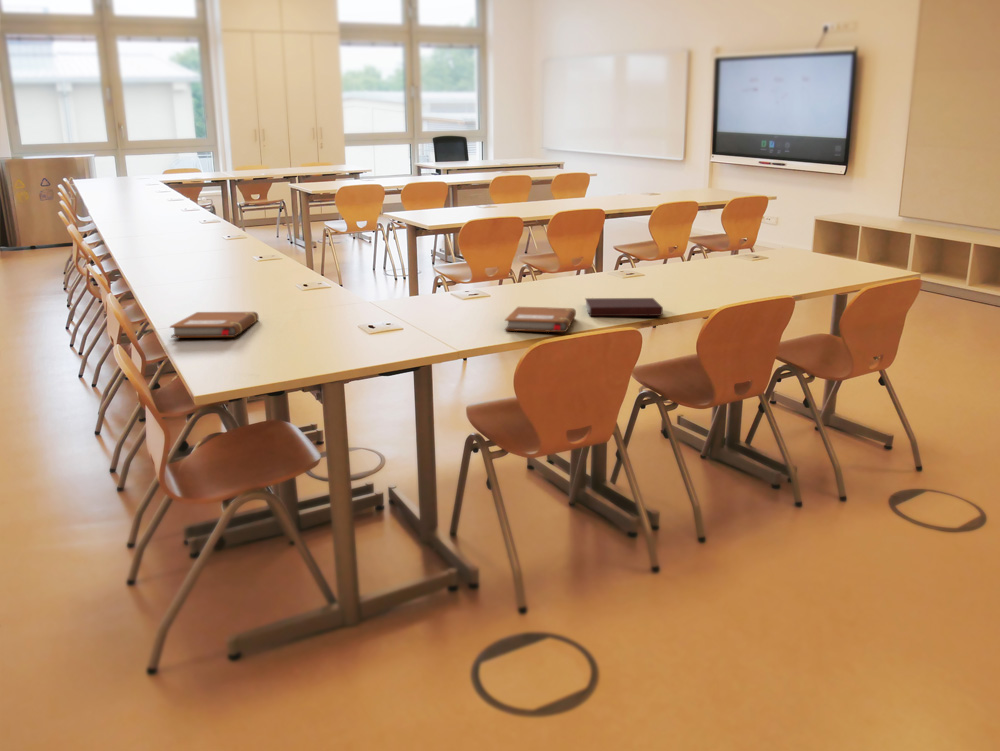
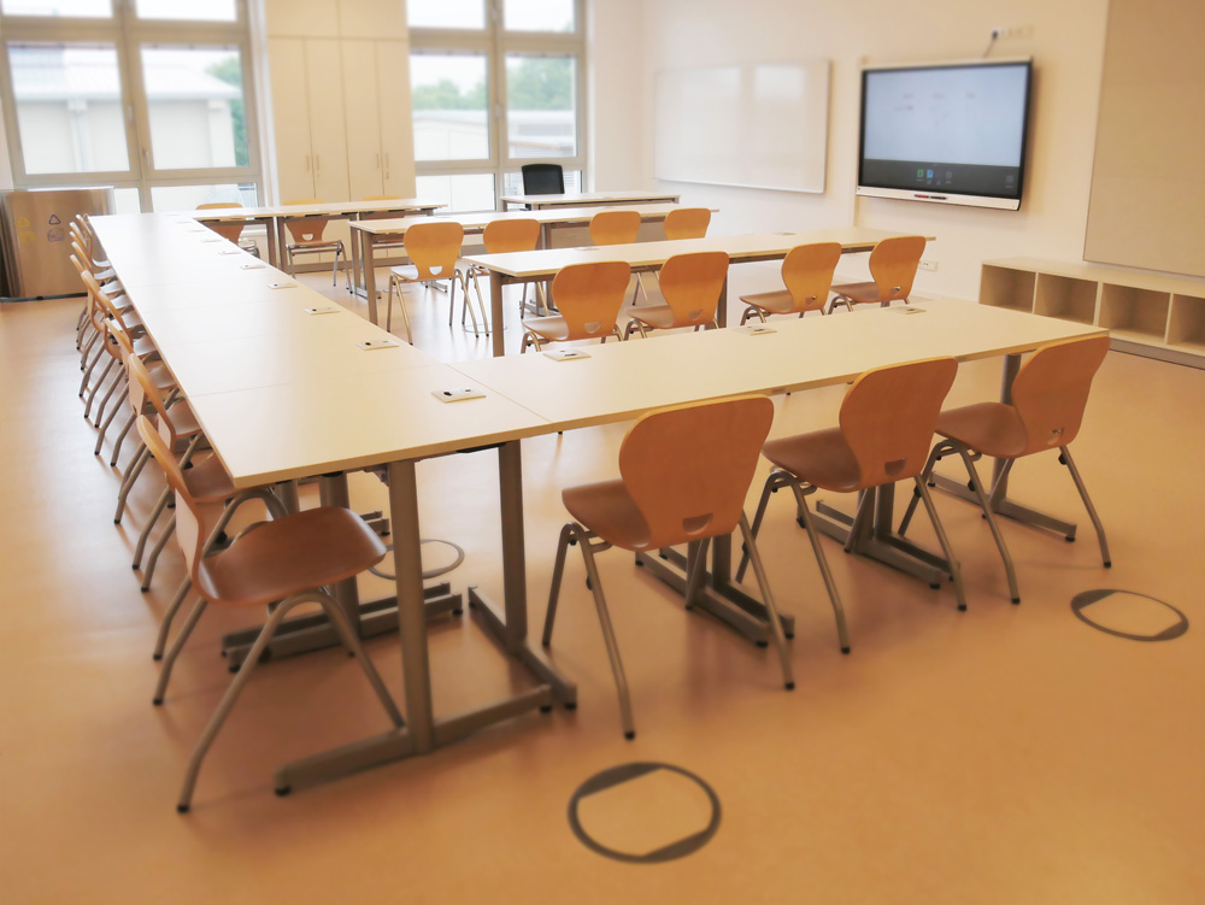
- notebook [504,306,577,333]
- notebook [584,297,664,317]
- notebook [169,311,260,338]
